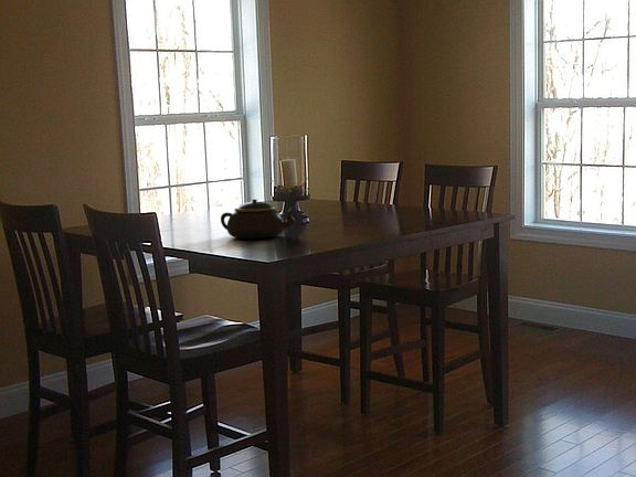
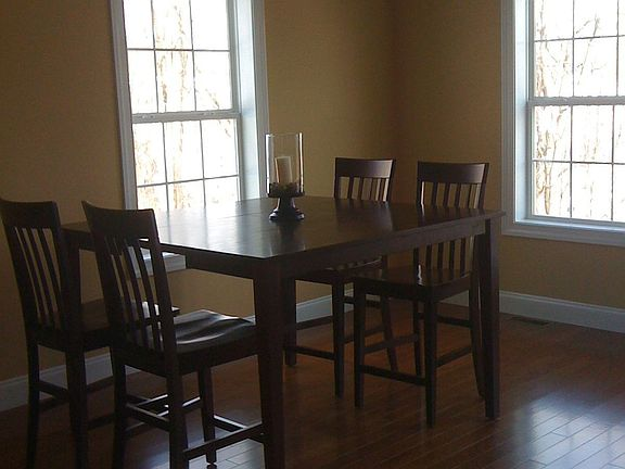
- teapot [220,198,297,240]
